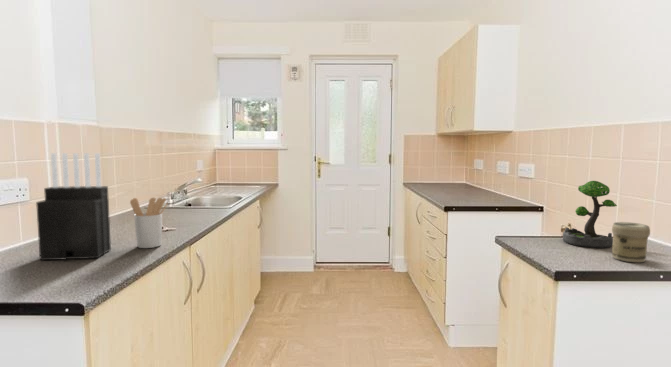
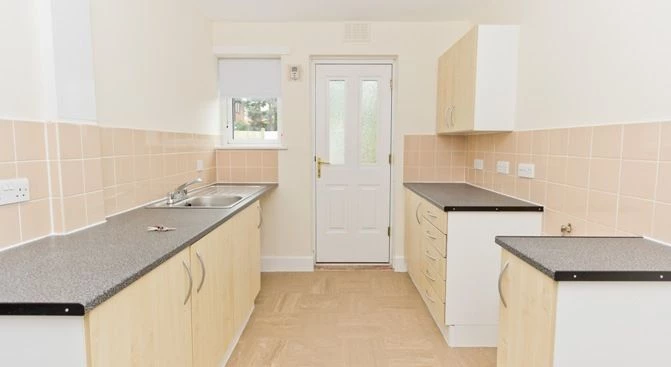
- knife block [35,152,112,262]
- jar [611,221,651,264]
- plant [562,180,618,249]
- utensil holder [129,197,168,249]
